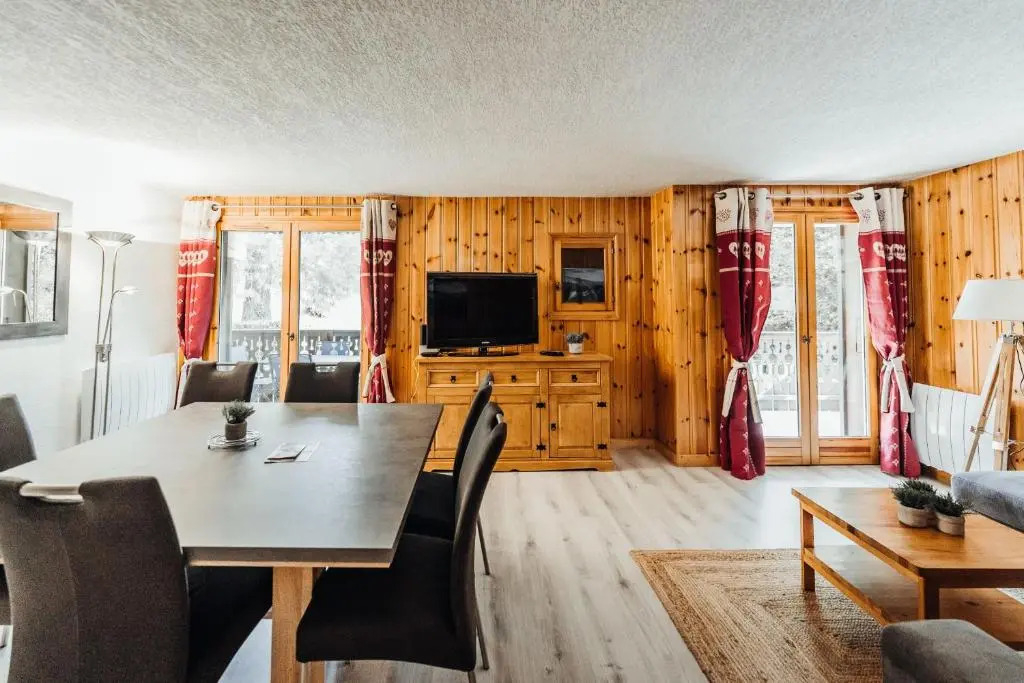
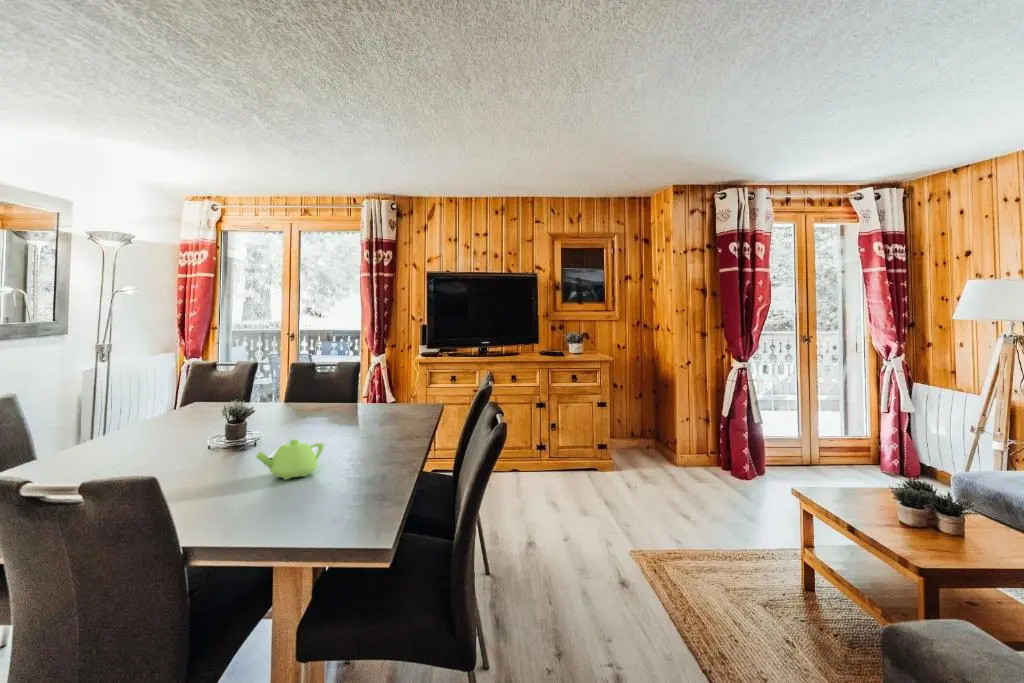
+ teapot [255,438,325,480]
